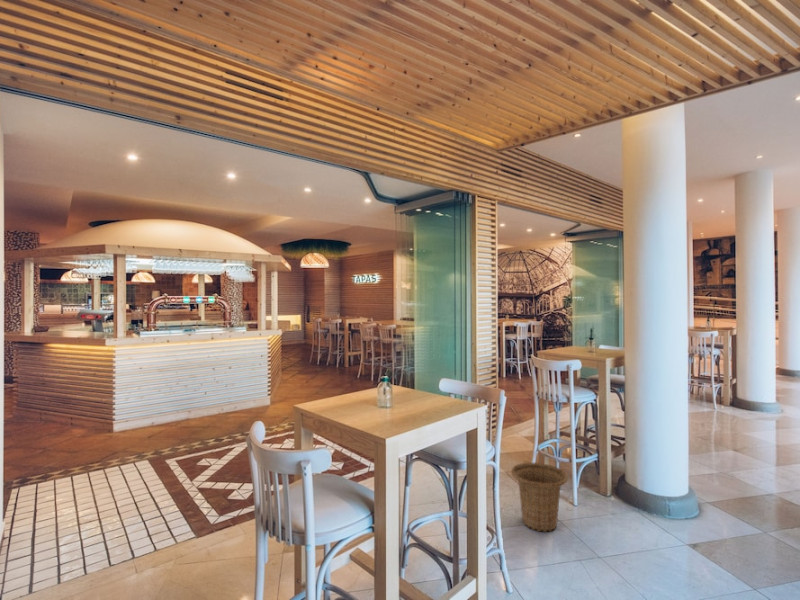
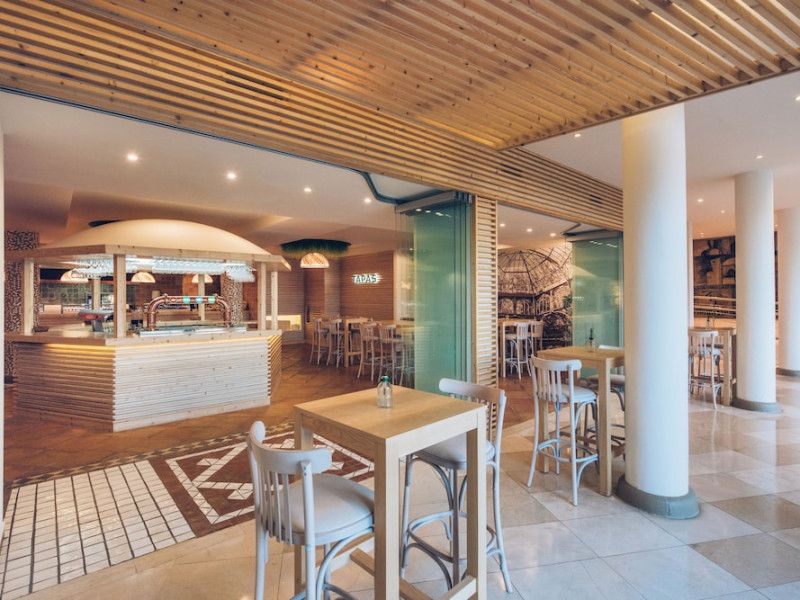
- basket [510,462,569,533]
